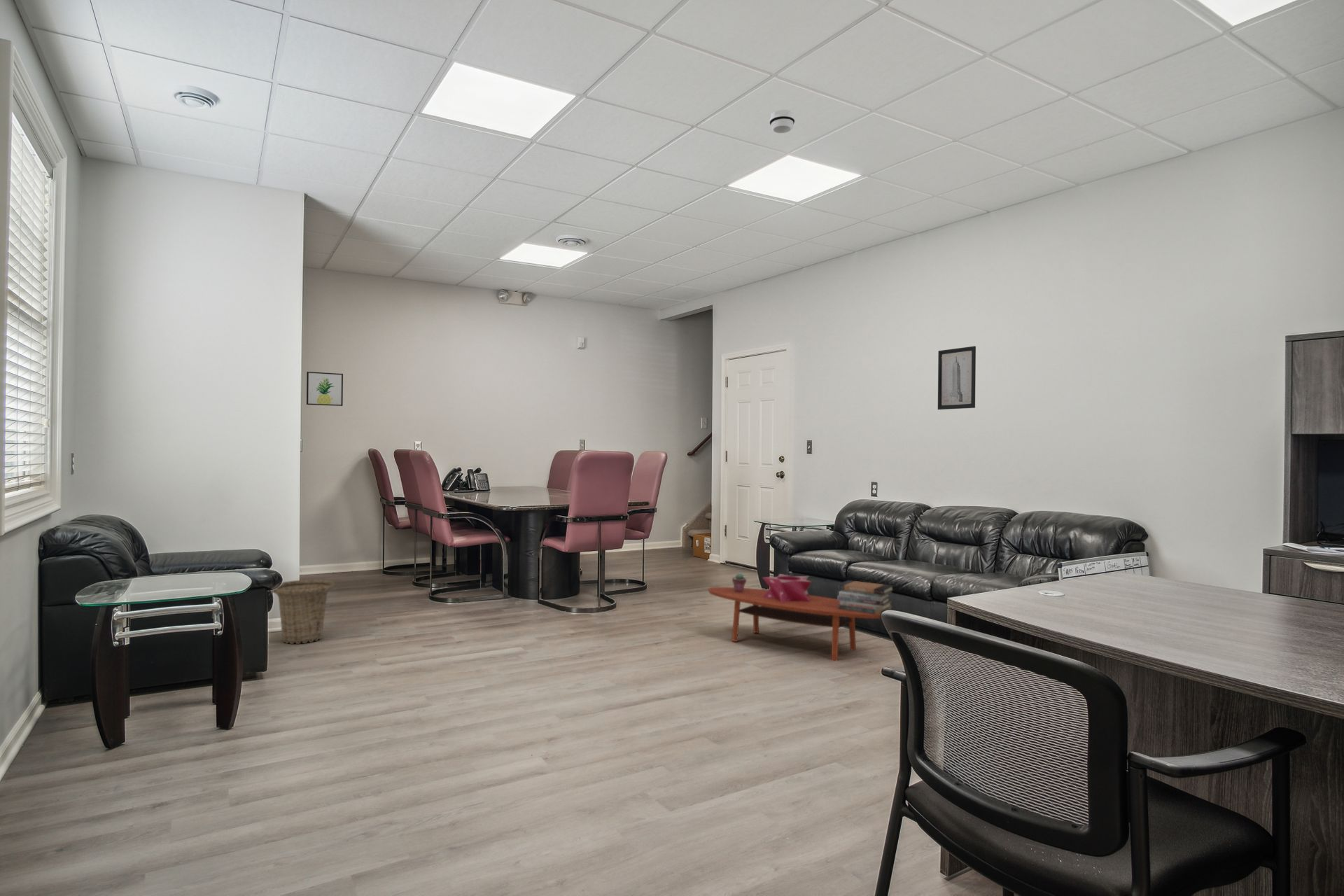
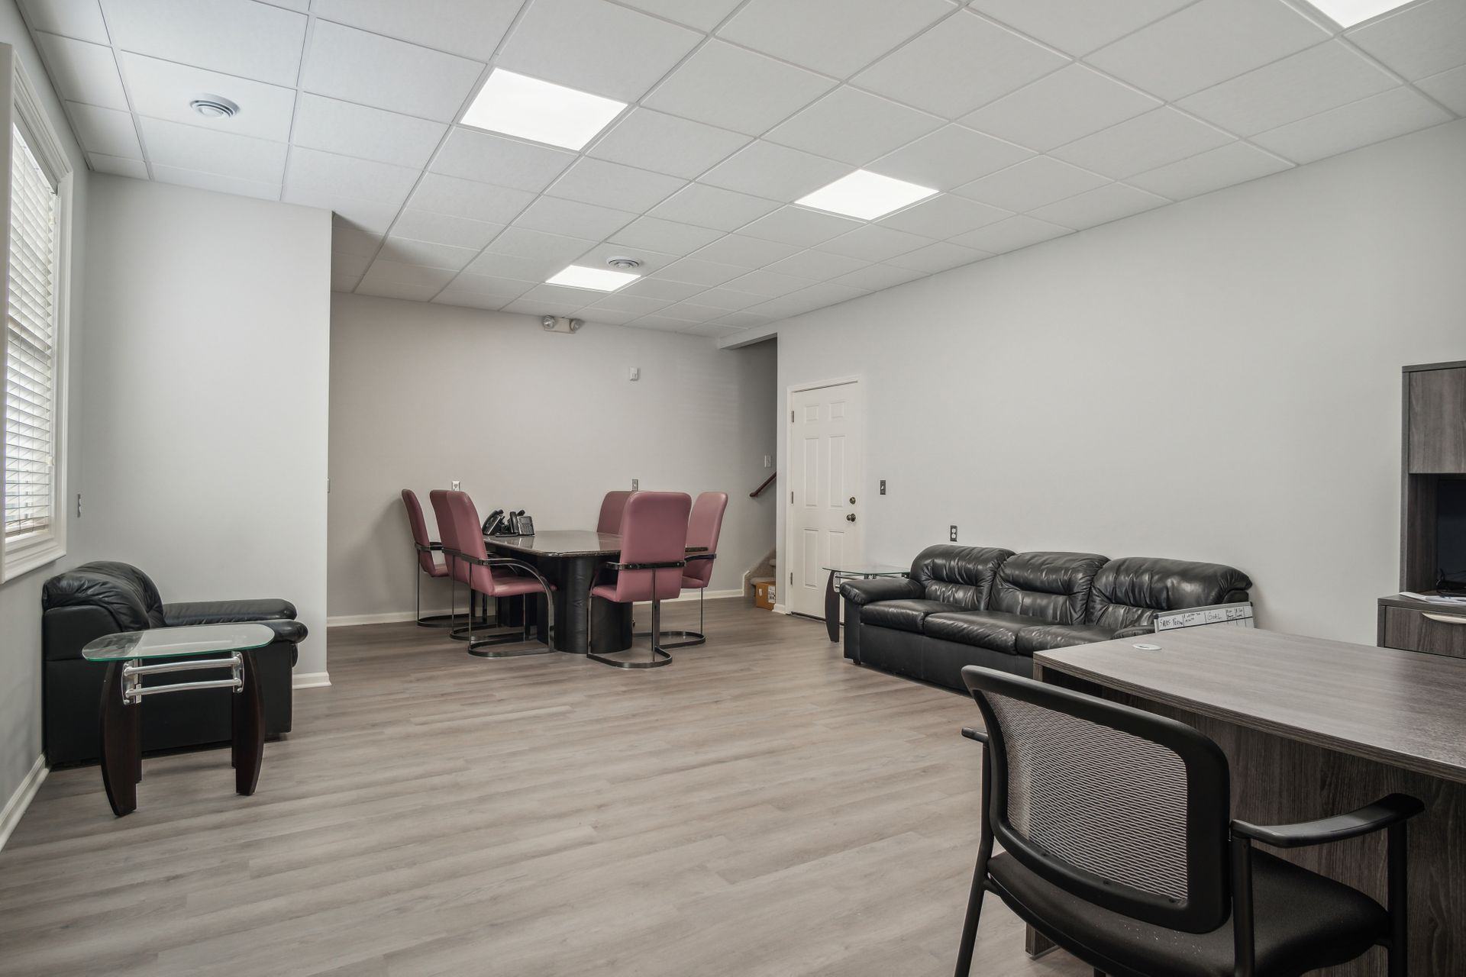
- basket [272,579,336,645]
- coffee table [707,587,881,661]
- smoke detector [769,109,796,134]
- book stack [837,580,895,615]
- wall art [306,371,344,407]
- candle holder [762,573,812,603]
- wall art [937,346,977,410]
- potted succulent [731,572,747,592]
